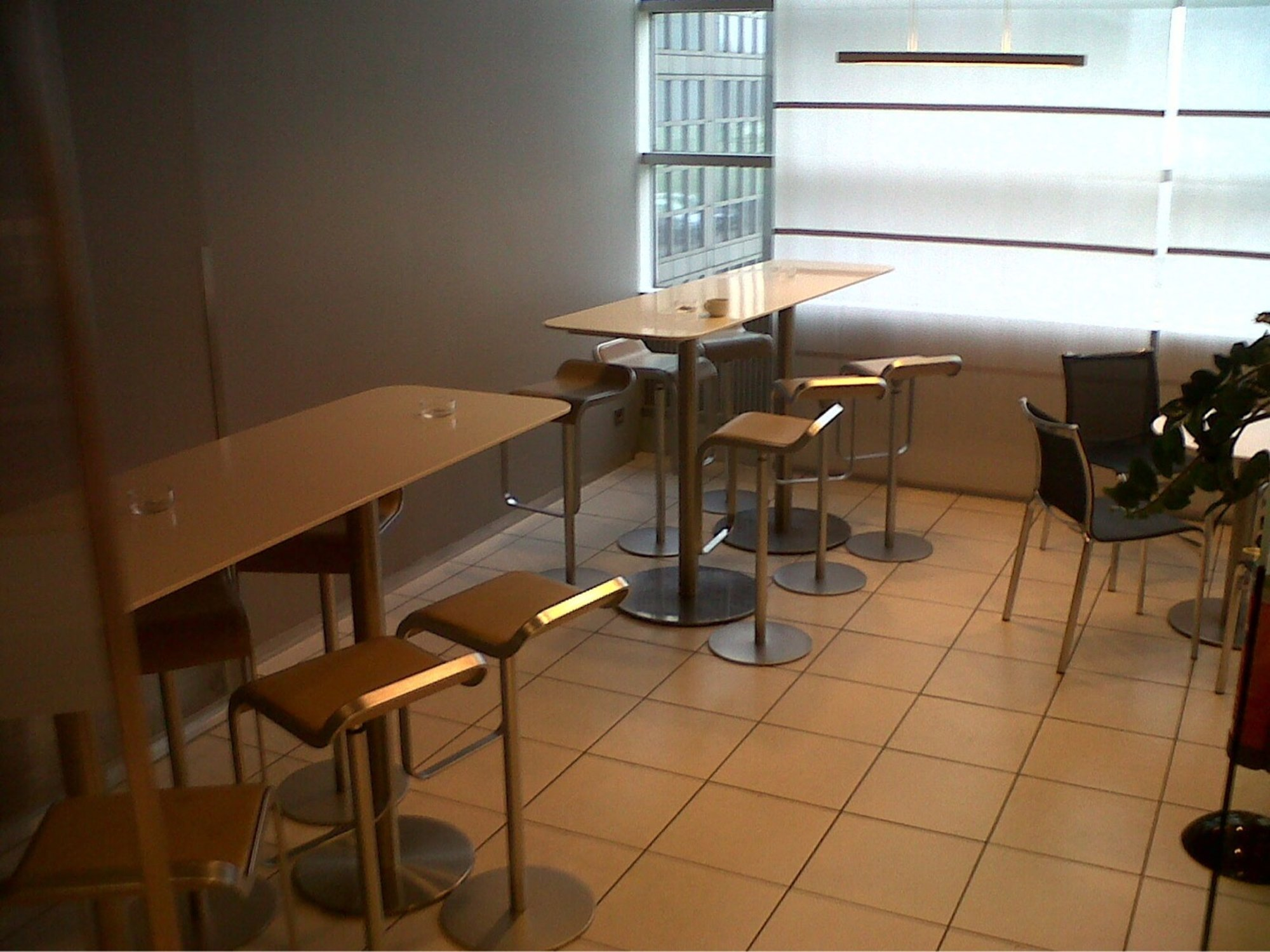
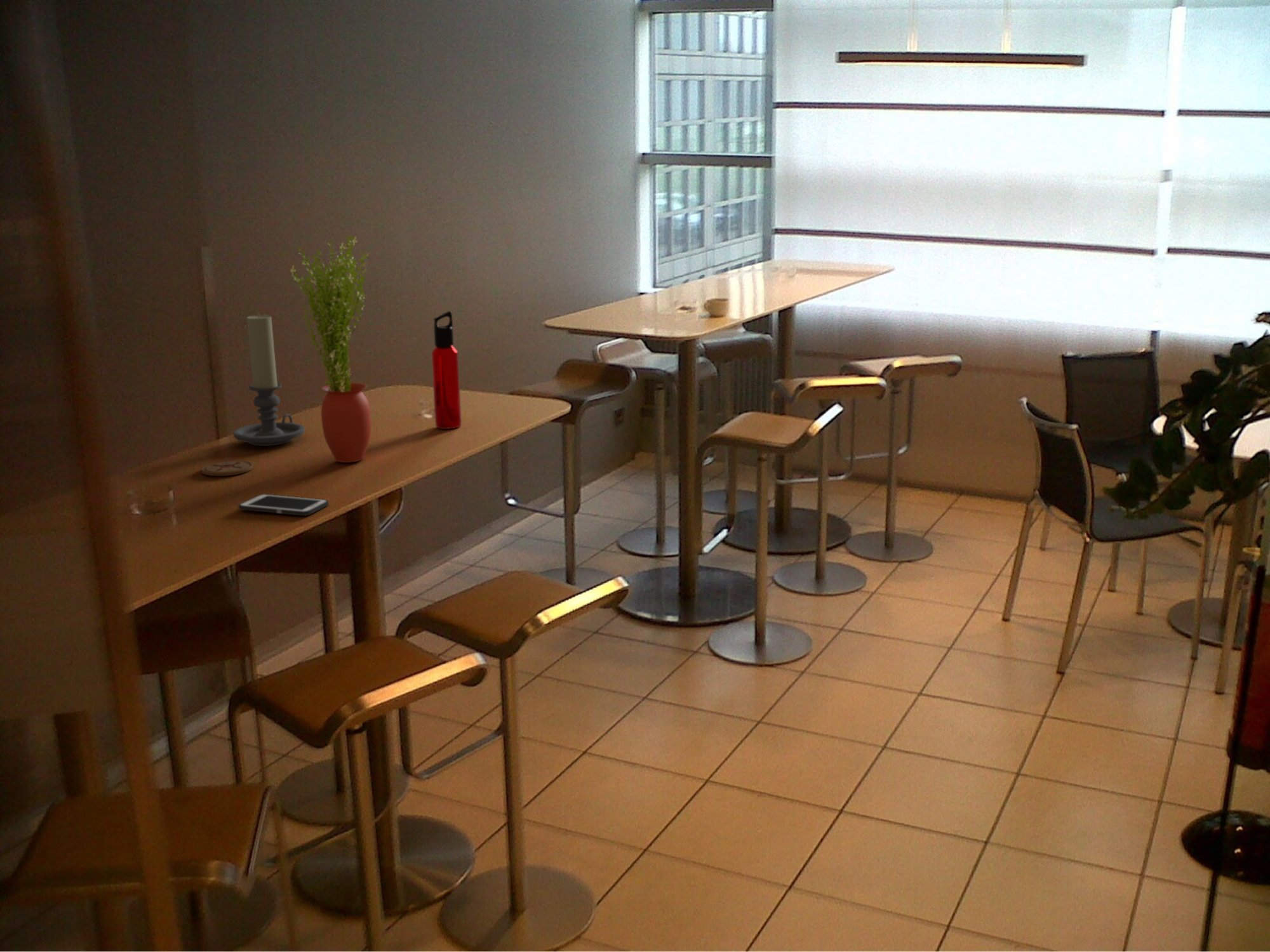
+ coaster [201,460,254,477]
+ candle holder [233,313,305,447]
+ cell phone [237,493,330,517]
+ water bottle [431,310,462,430]
+ potted plant [290,235,371,463]
